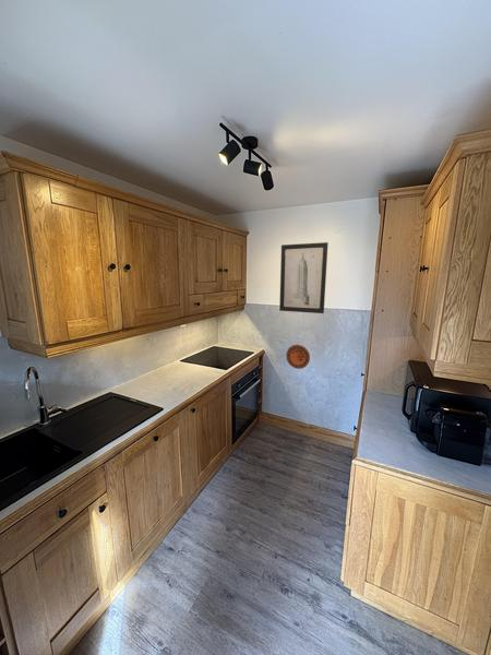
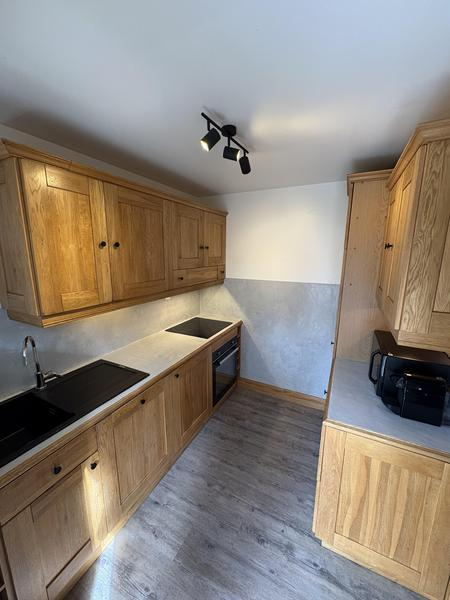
- wall art [278,241,330,314]
- decorative plate [285,344,311,370]
